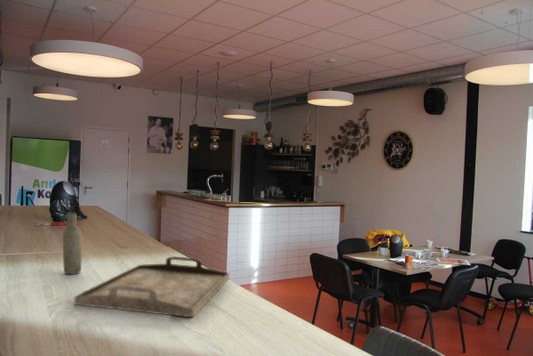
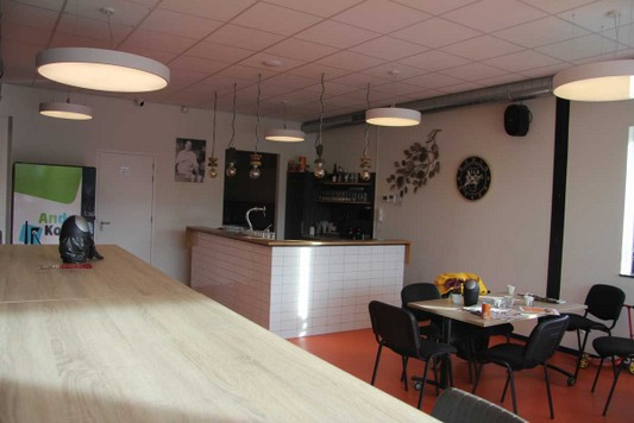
- serving tray [73,255,230,318]
- bottle [62,211,83,275]
